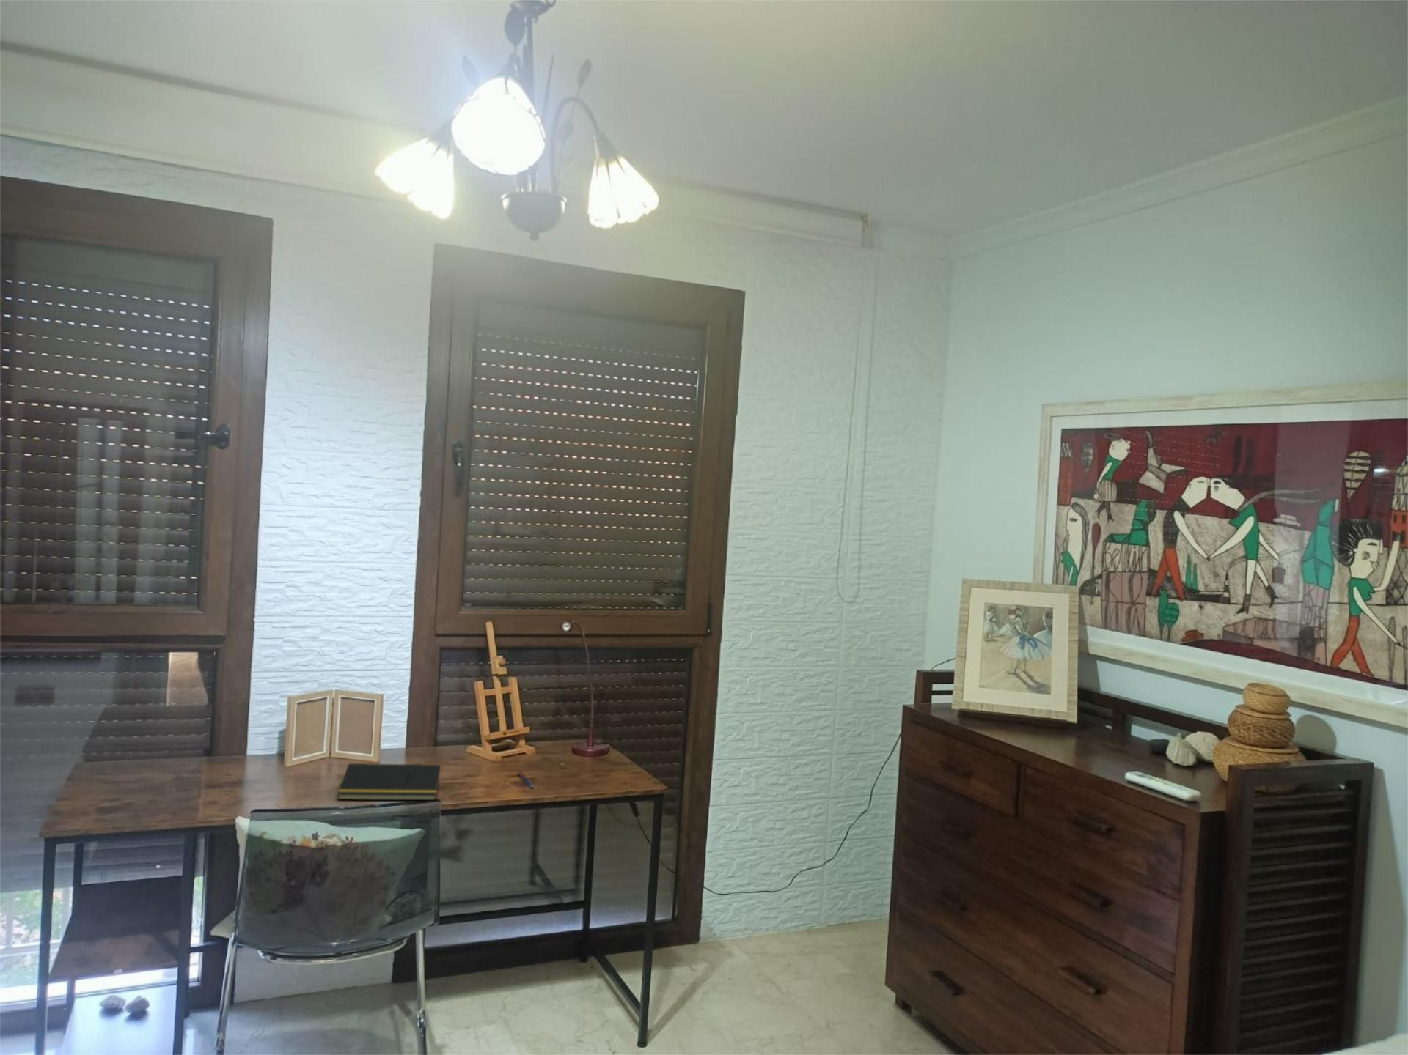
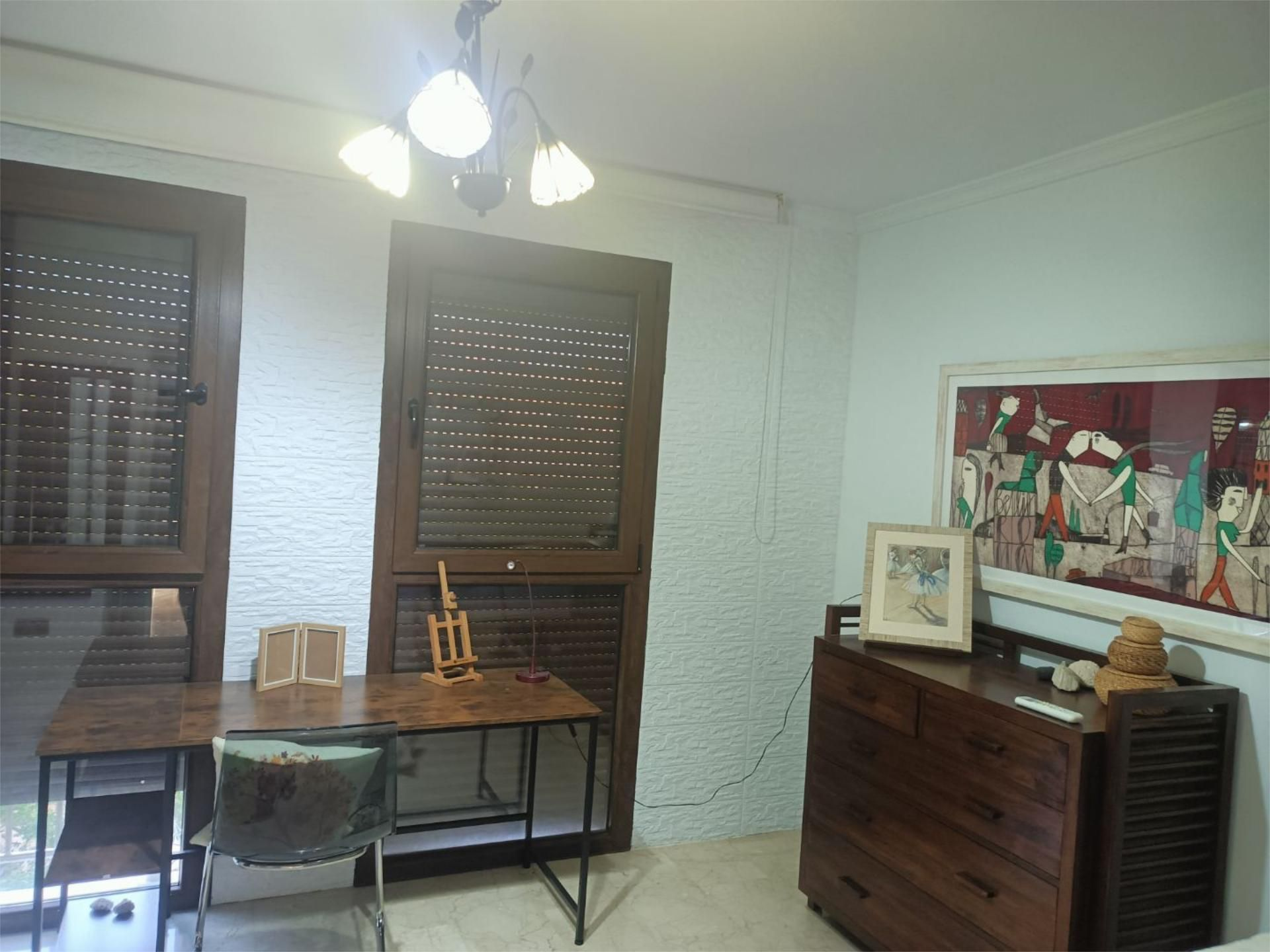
- pen [517,769,535,789]
- notepad [337,762,441,801]
